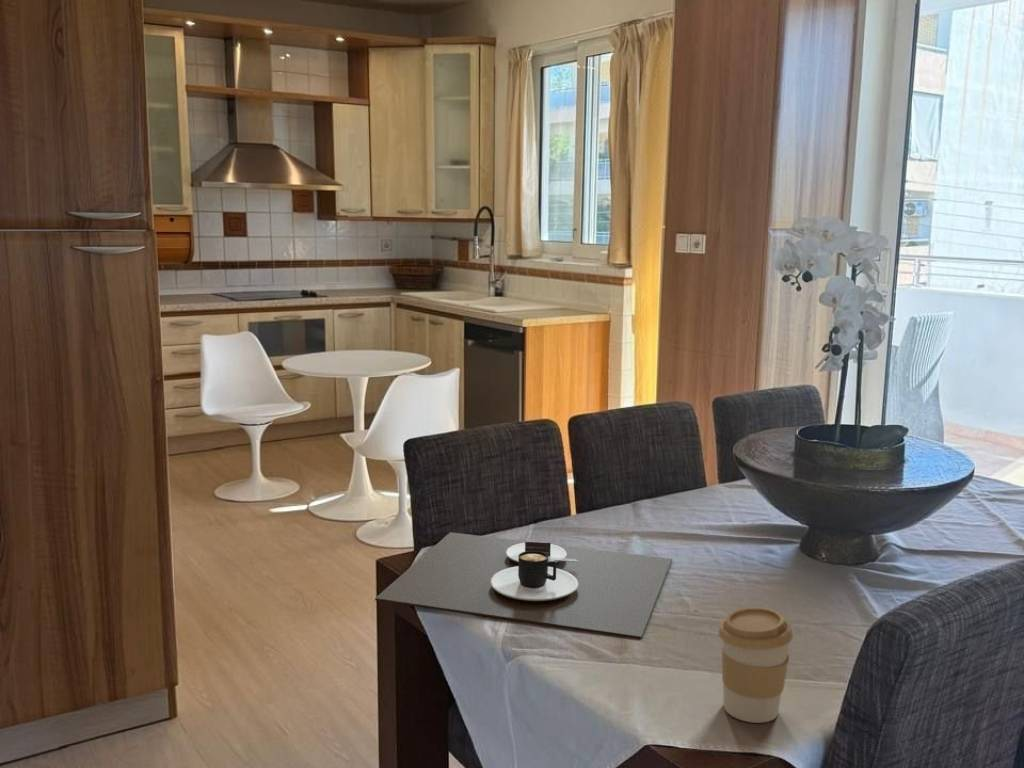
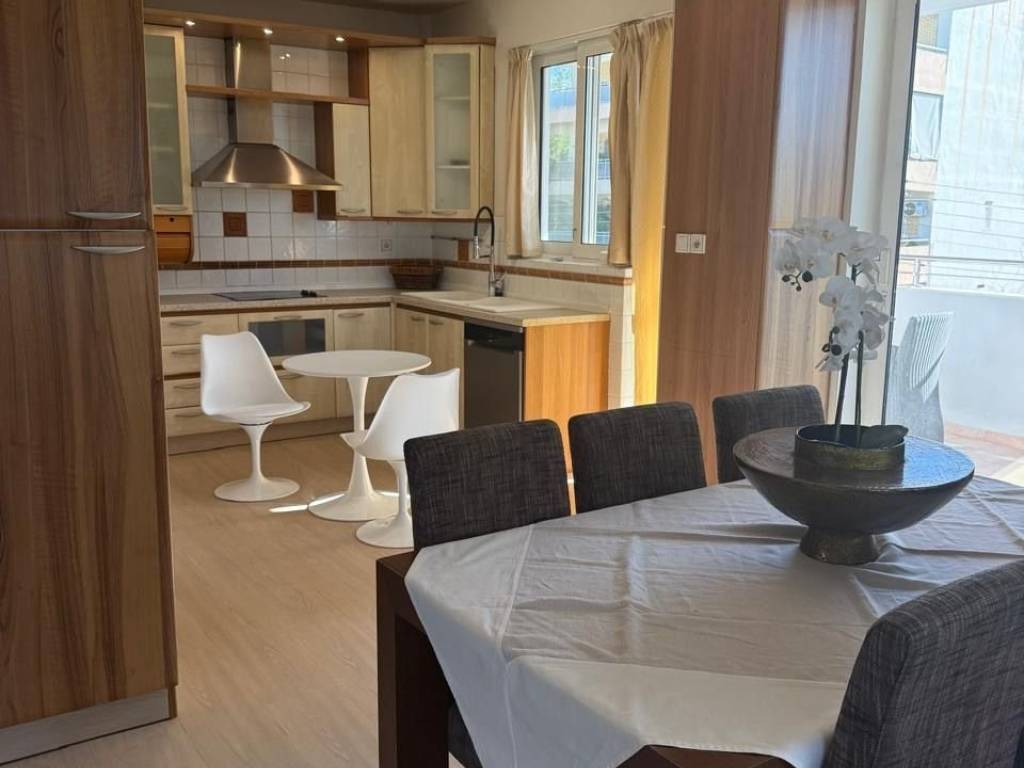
- coffee cup [718,606,794,724]
- place mat [374,531,673,640]
